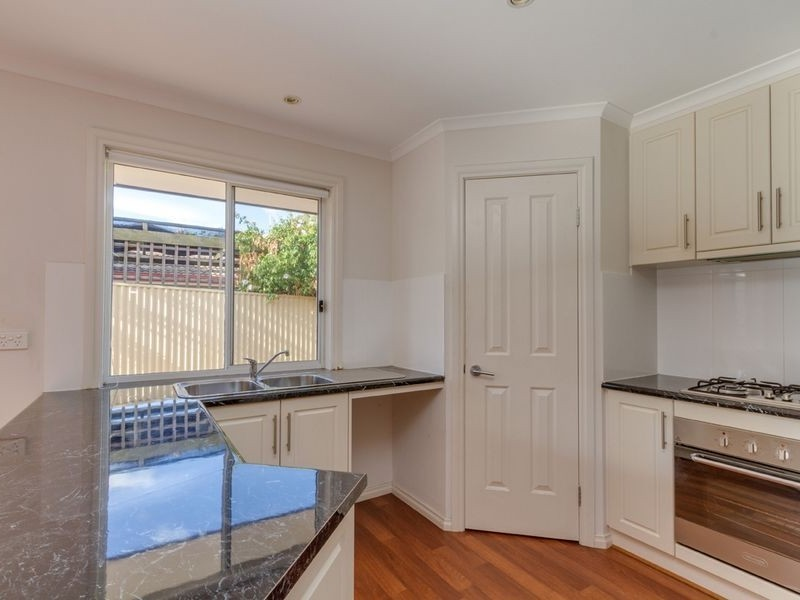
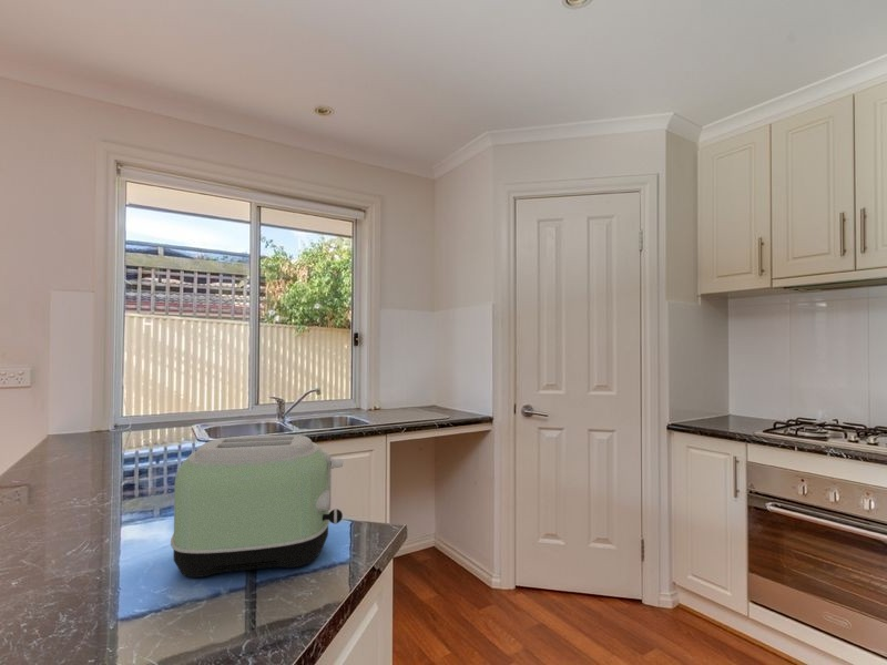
+ toaster [170,433,344,579]
